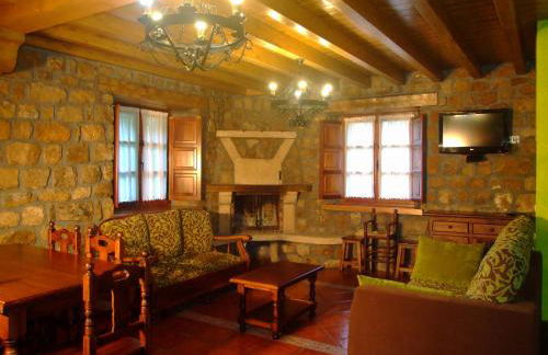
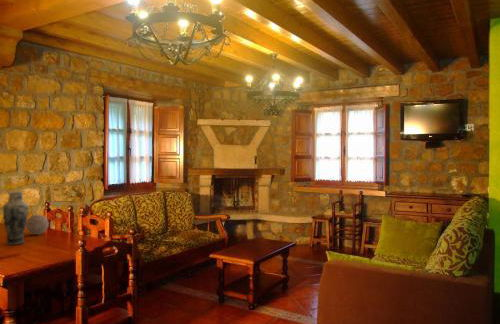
+ vase [2,191,29,246]
+ decorative ball [25,214,50,236]
